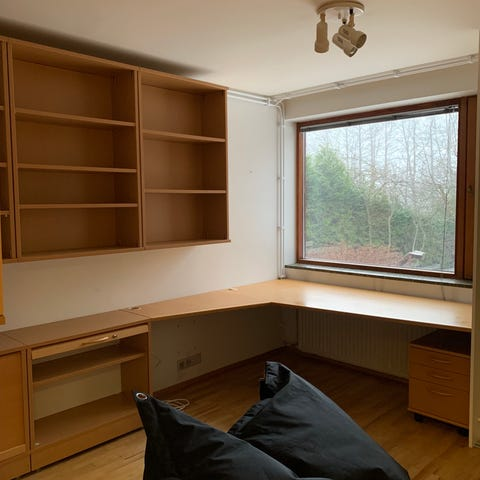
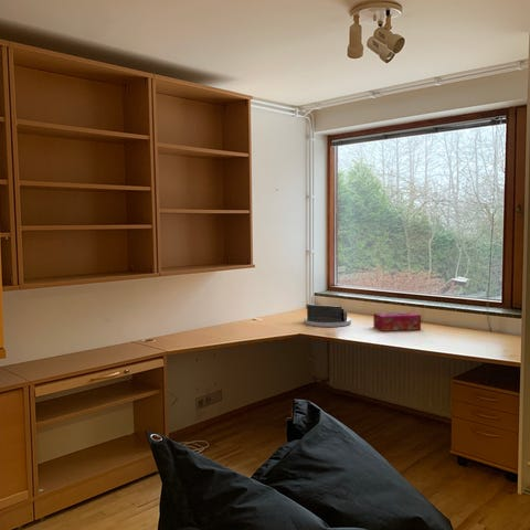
+ tissue box [372,311,422,332]
+ desk organizer [303,304,352,328]
